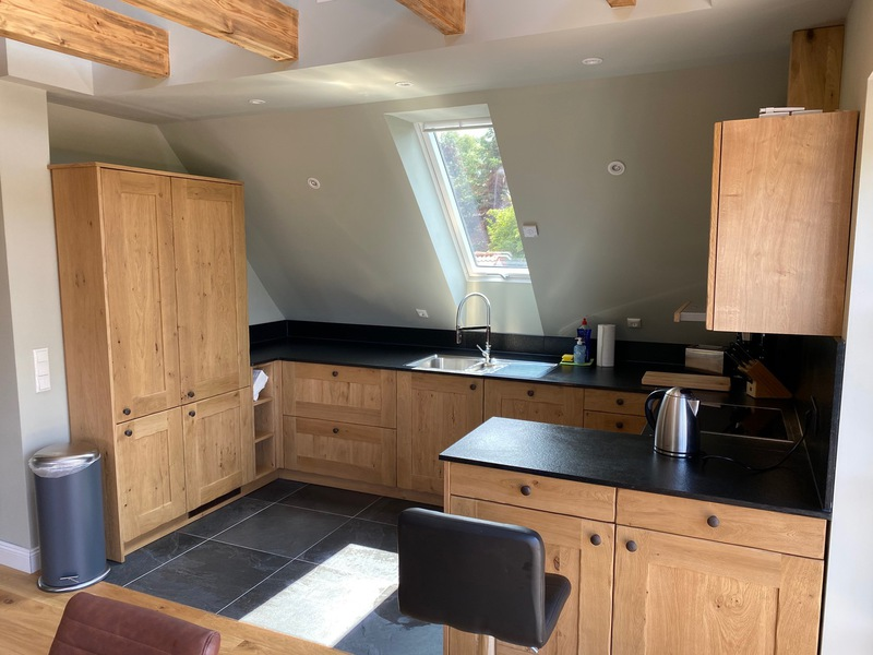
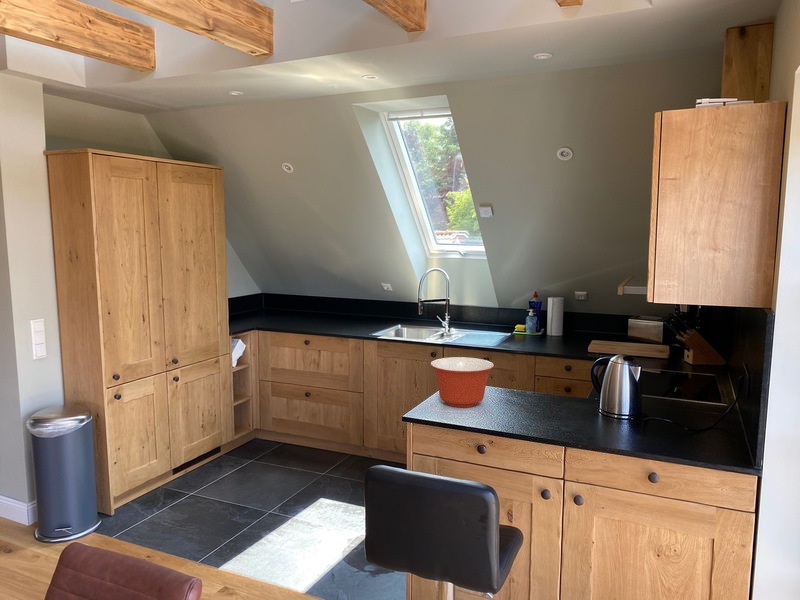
+ mixing bowl [430,356,495,409]
